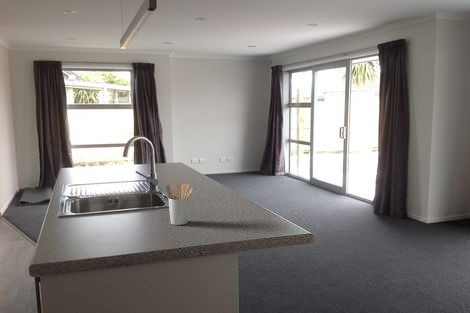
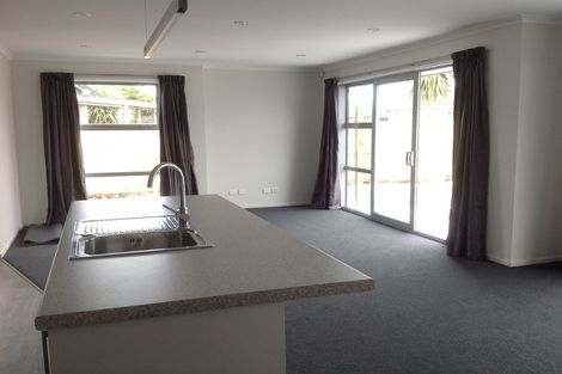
- utensil holder [165,183,194,226]
